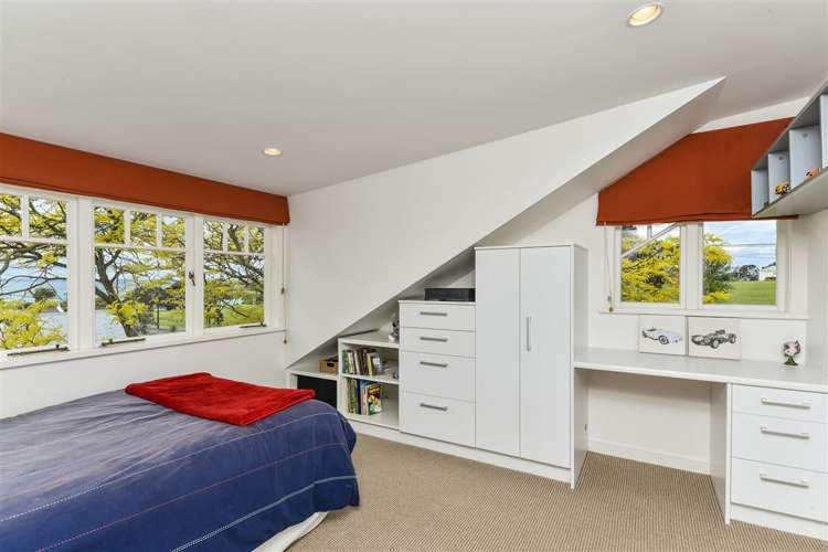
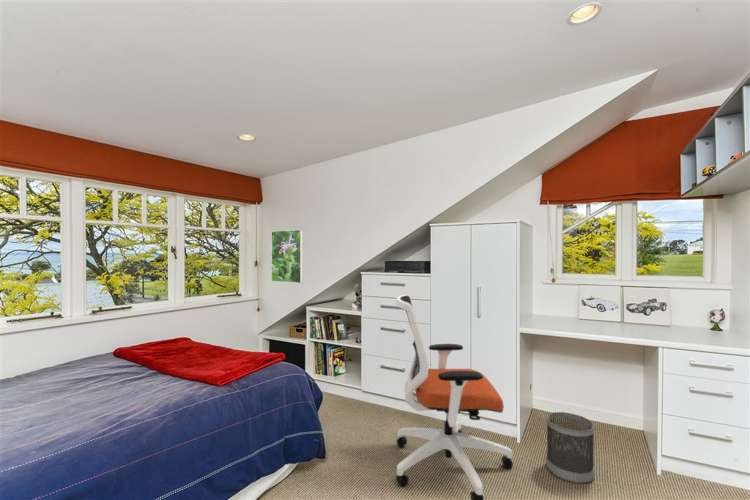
+ wastebasket [545,411,596,485]
+ office chair [394,294,514,500]
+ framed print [270,229,304,284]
